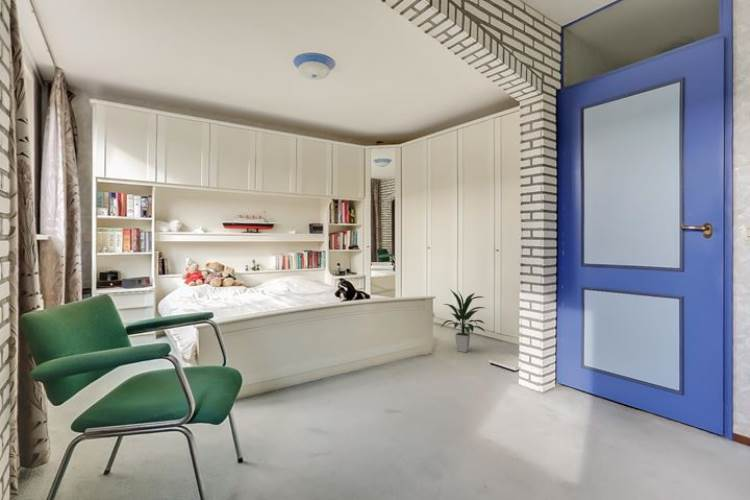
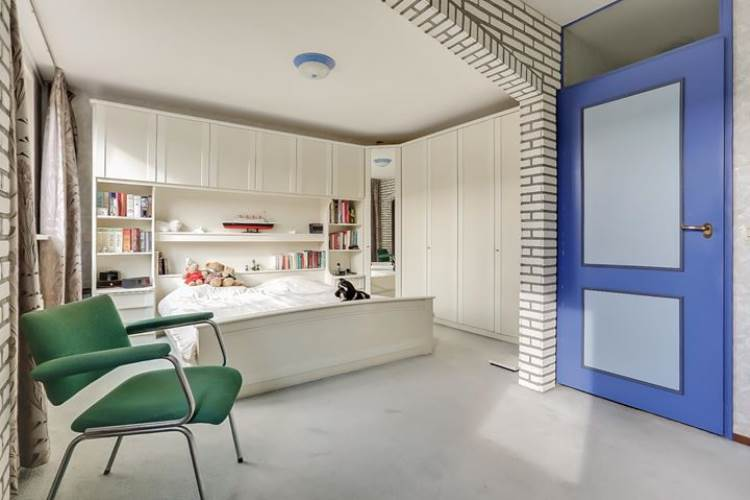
- indoor plant [439,288,486,353]
